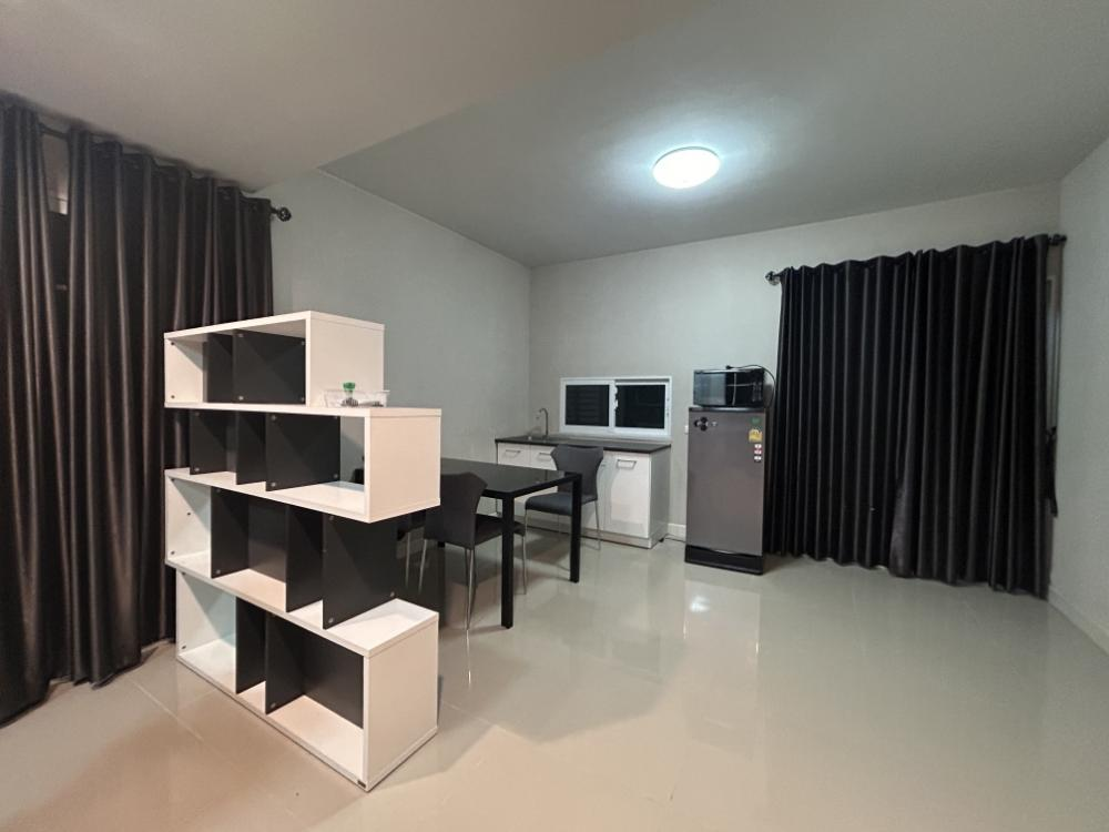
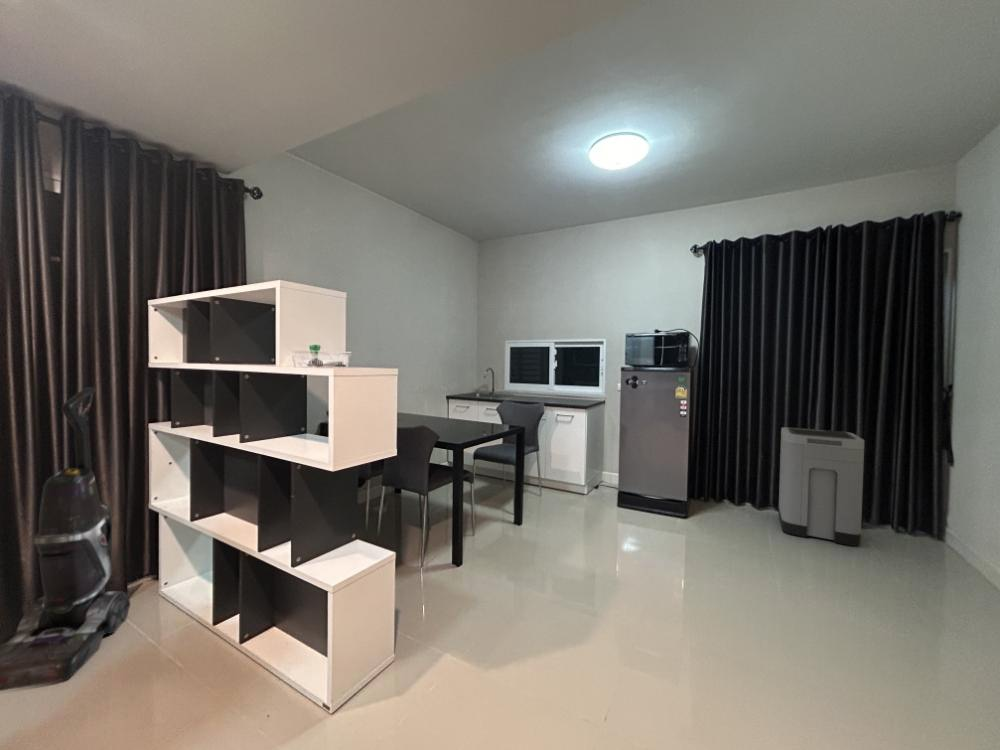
+ vacuum cleaner [0,386,131,692]
+ trash can [778,426,865,547]
